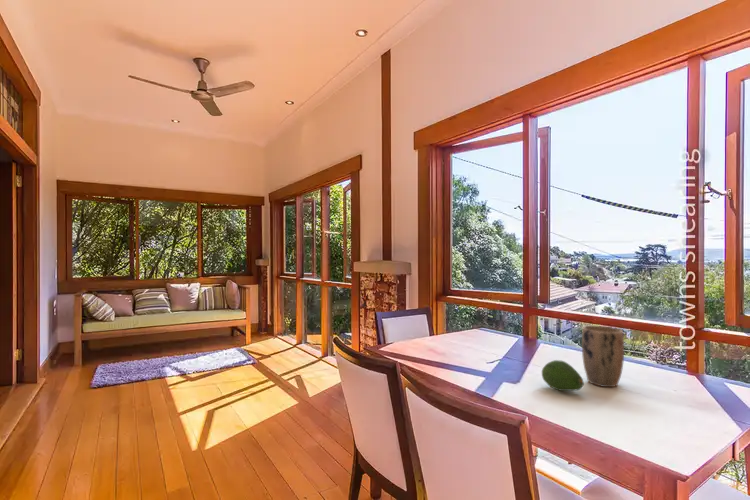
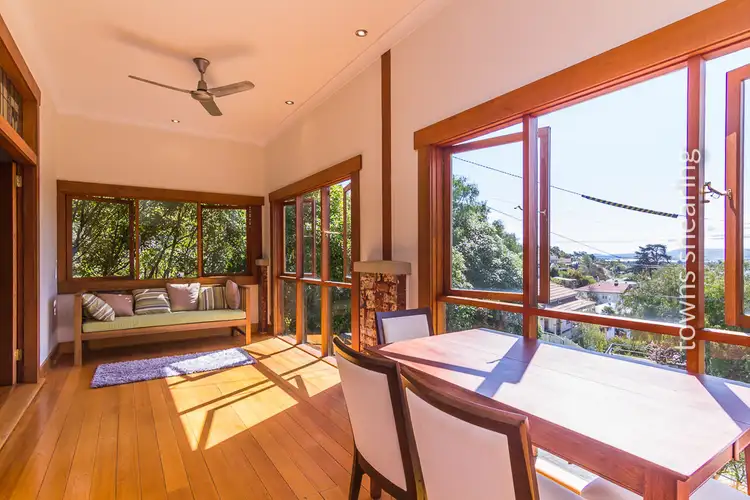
- plant pot [581,325,625,388]
- fruit [541,359,585,392]
